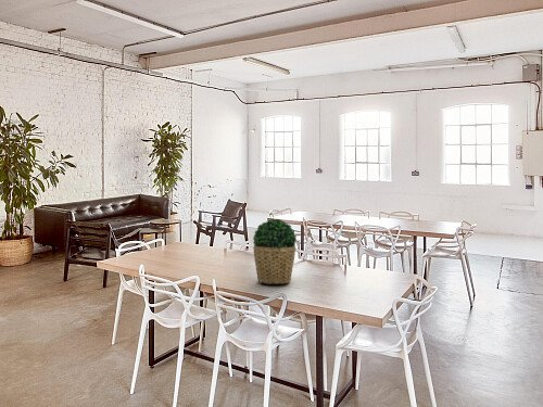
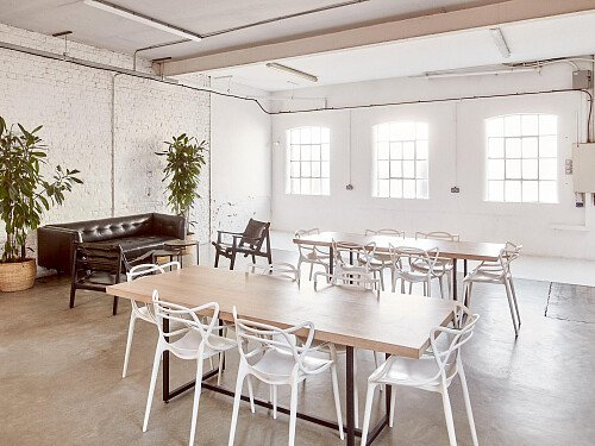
- potted plant [252,218,298,285]
